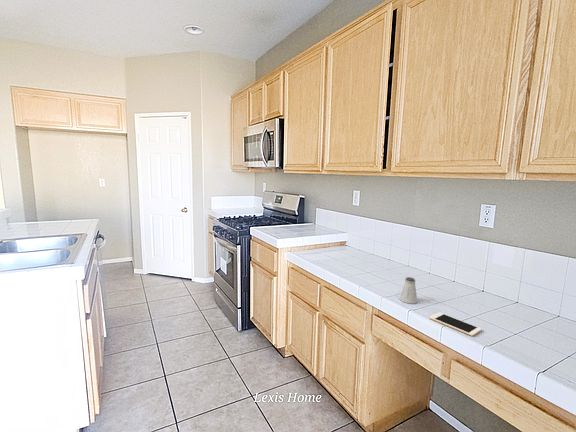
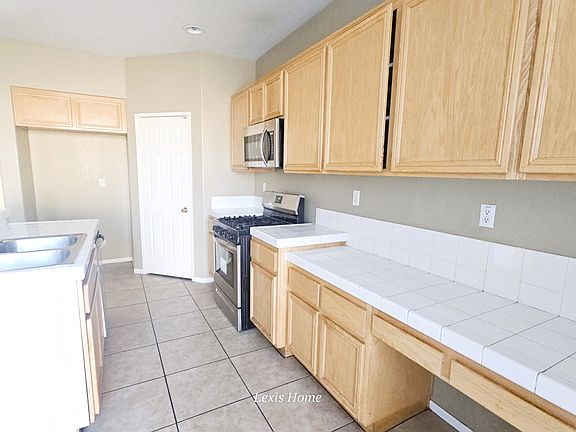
- saltshaker [399,276,418,305]
- cell phone [428,311,483,337]
